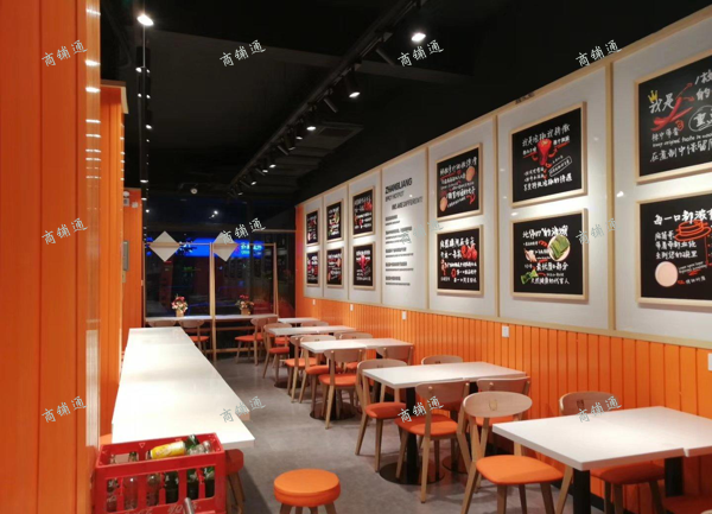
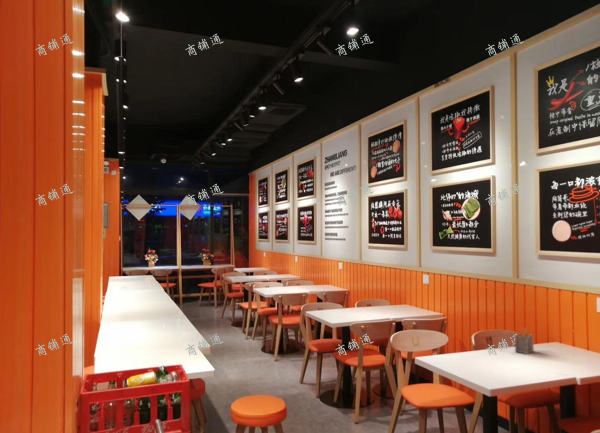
+ napkin holder [514,327,535,355]
